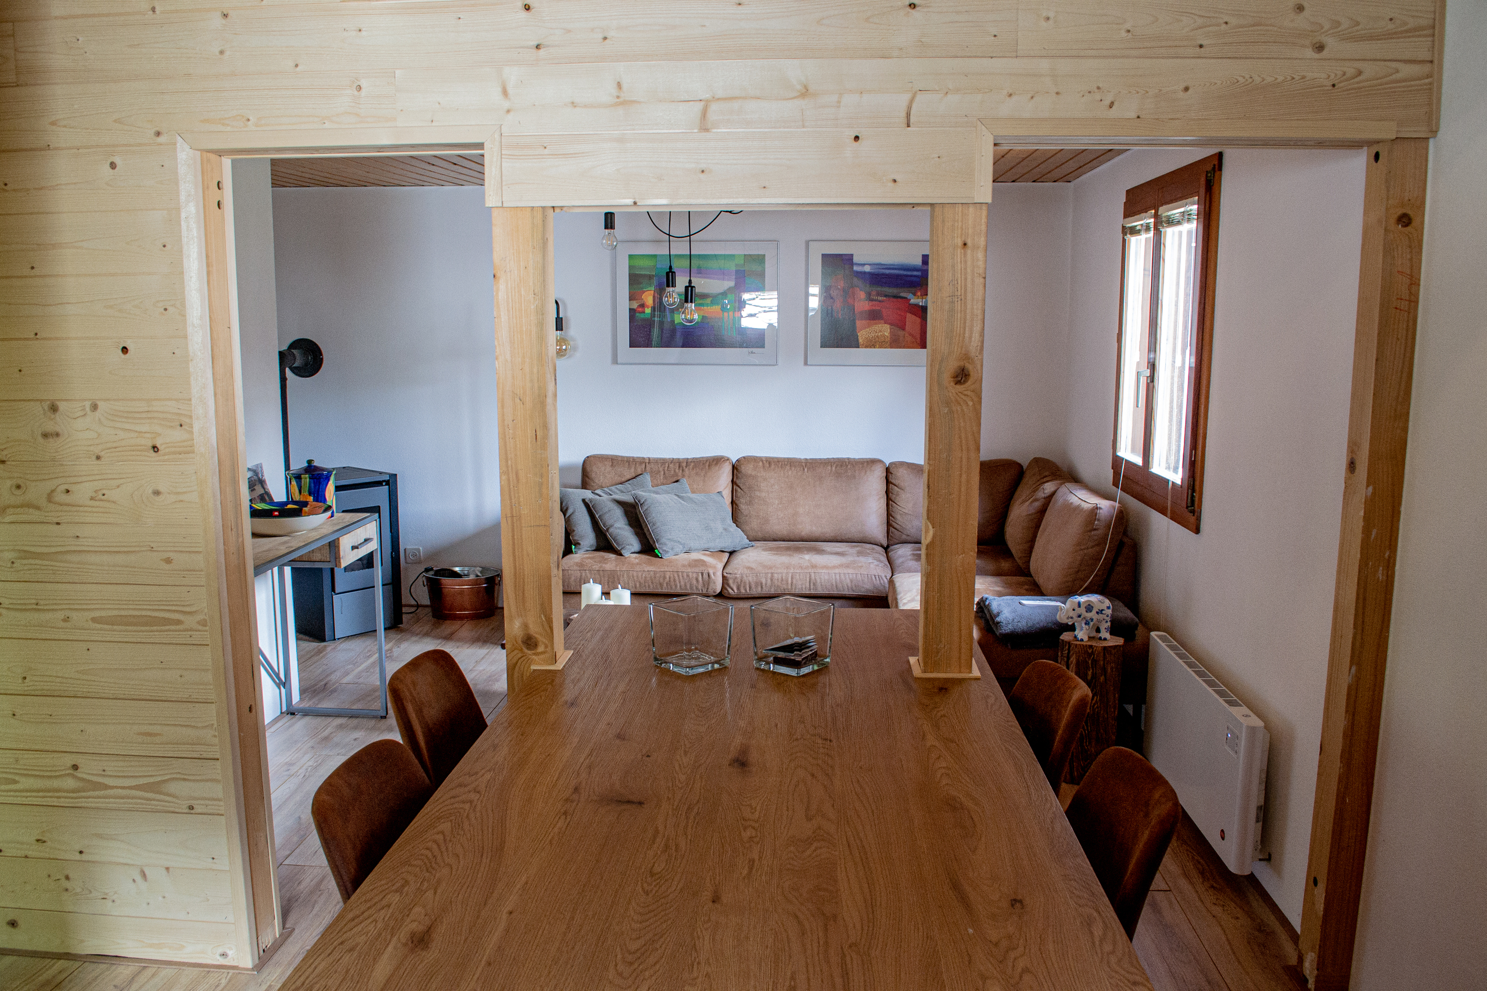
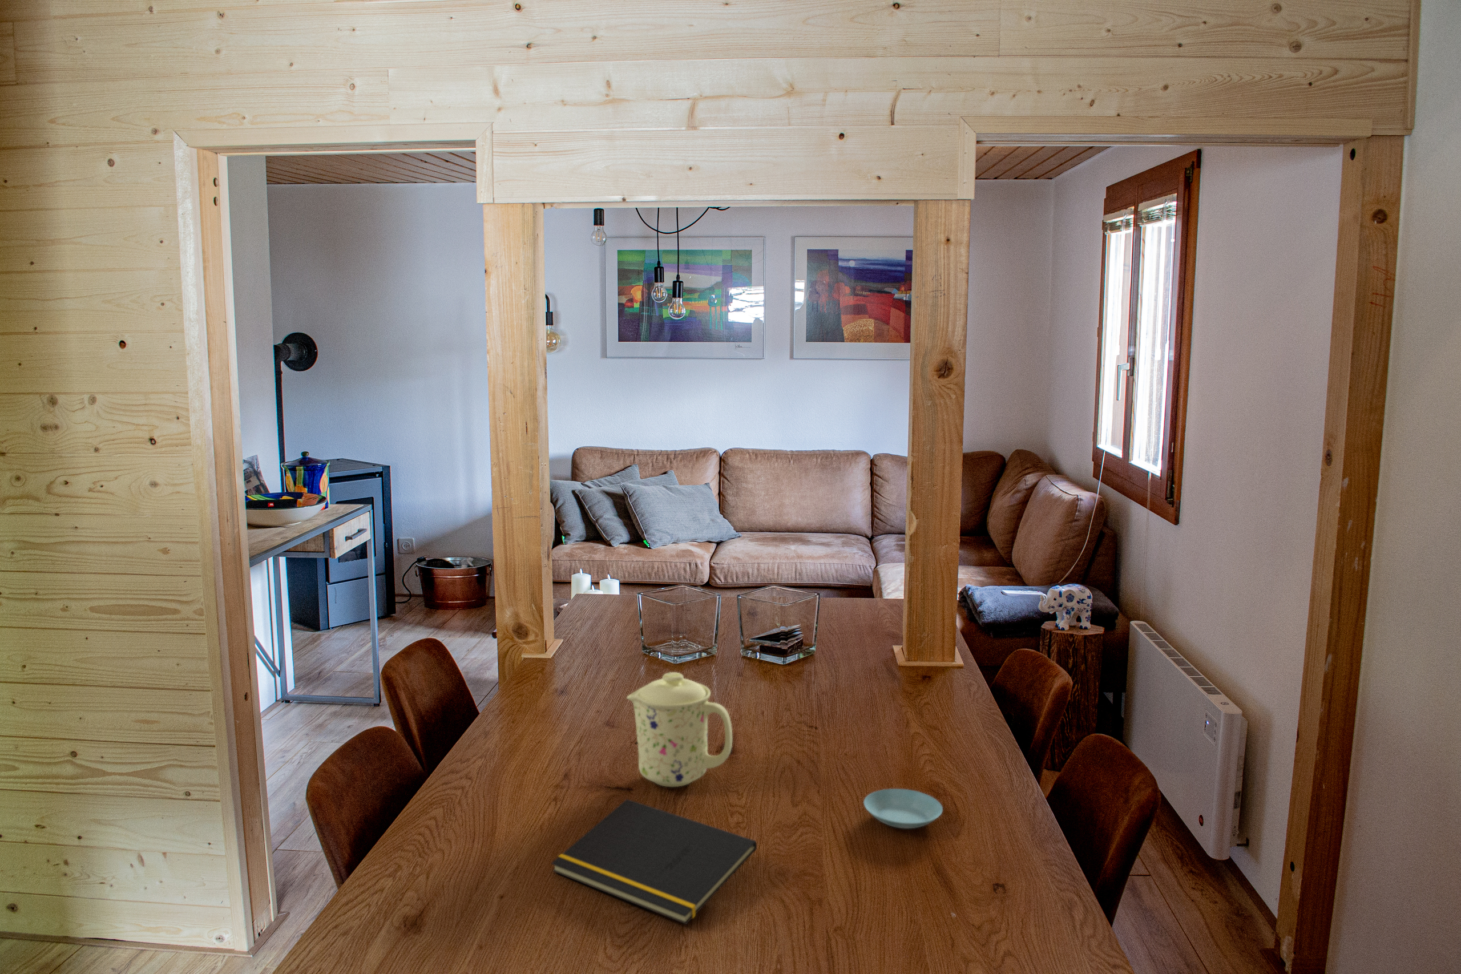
+ notepad [551,798,758,925]
+ saucer [863,788,944,829]
+ mug [626,672,733,787]
